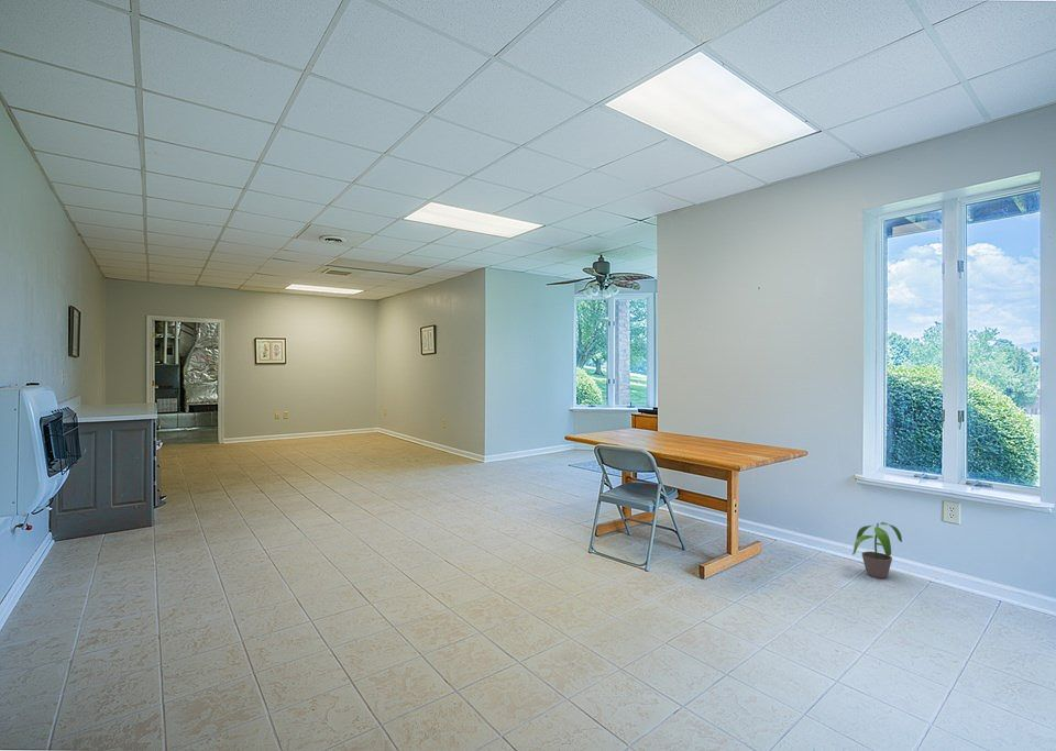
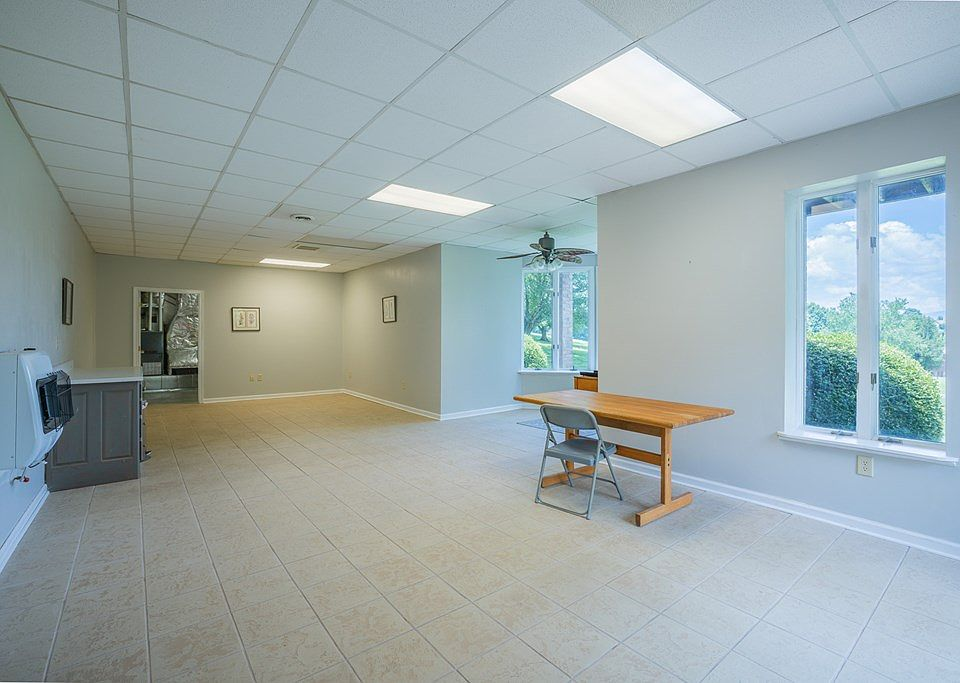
- potted plant [851,521,903,579]
